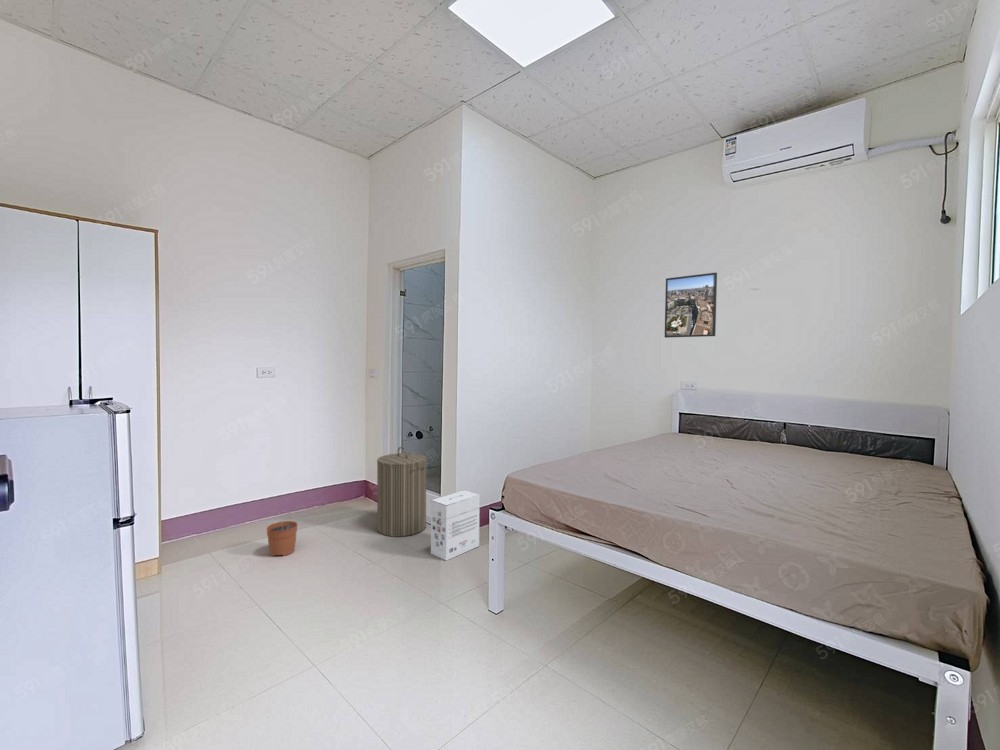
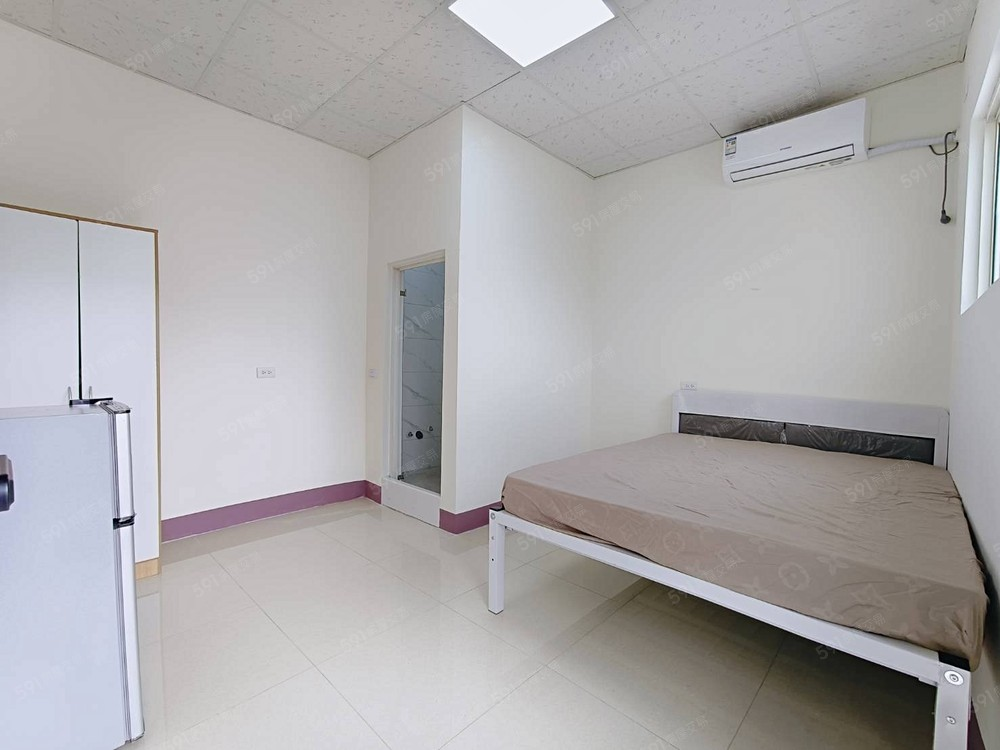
- plant pot [266,511,299,557]
- laundry hamper [376,446,428,538]
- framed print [664,272,718,339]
- cardboard box [430,489,481,561]
